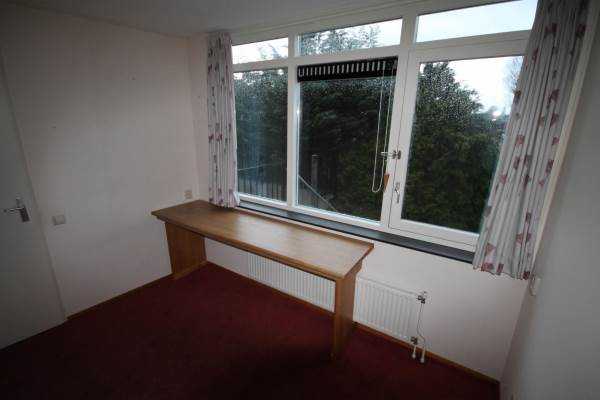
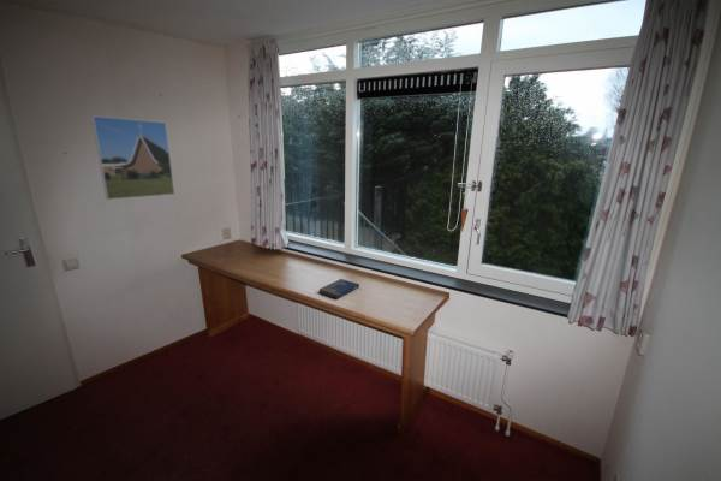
+ hardcover book [318,278,360,299]
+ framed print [90,114,175,201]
